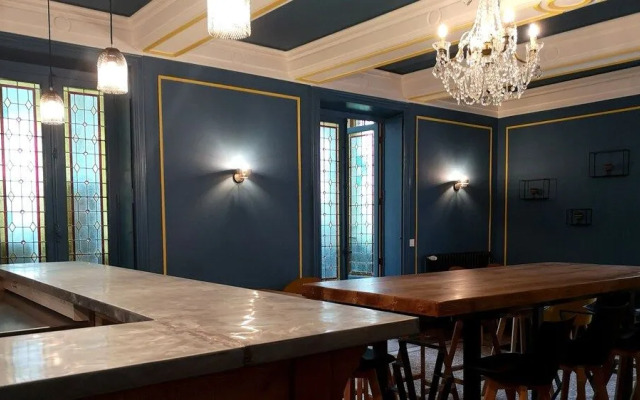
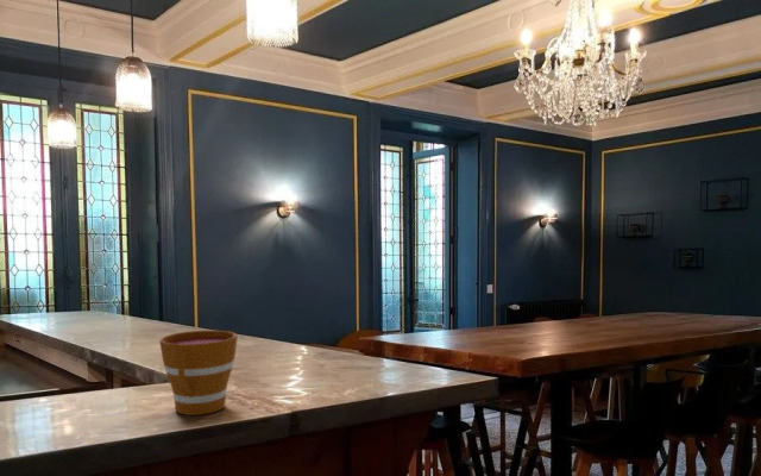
+ cup [158,330,239,416]
